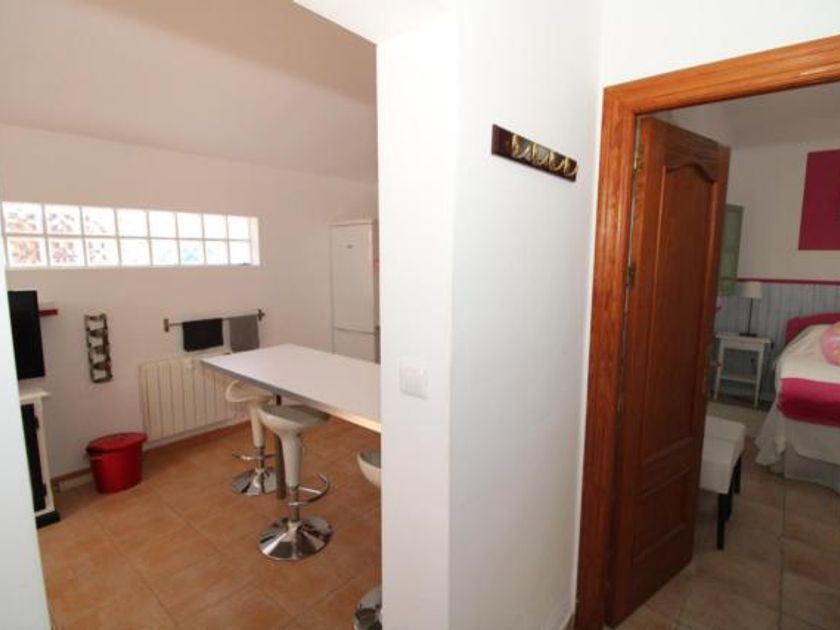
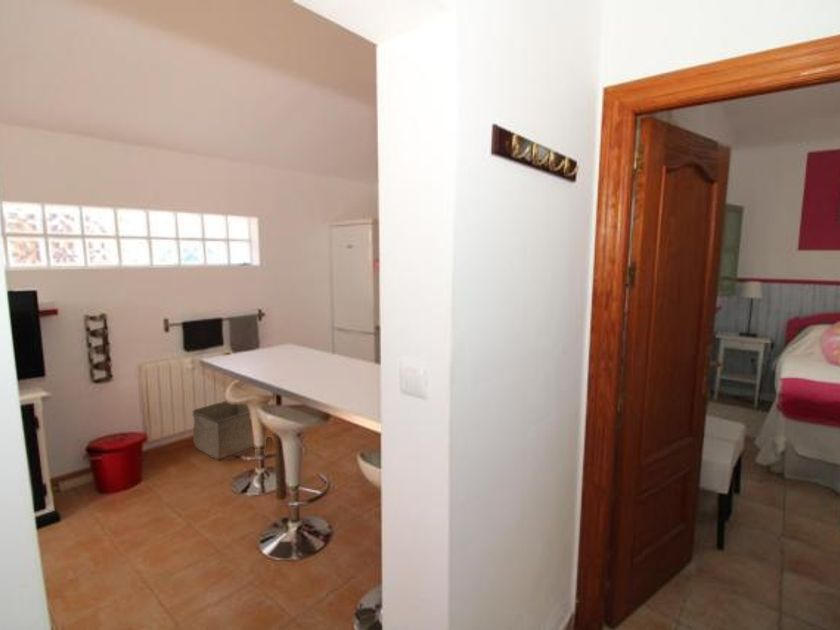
+ storage bin [191,400,255,461]
